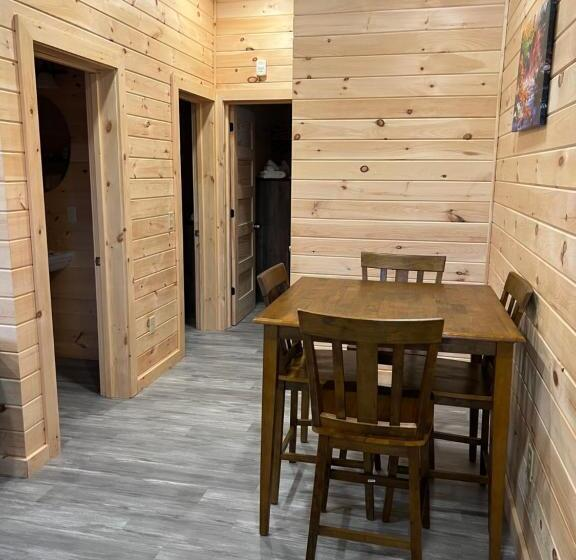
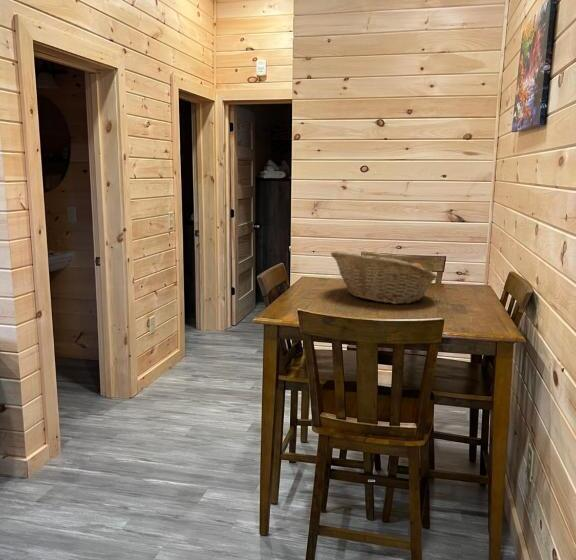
+ fruit basket [330,250,438,305]
